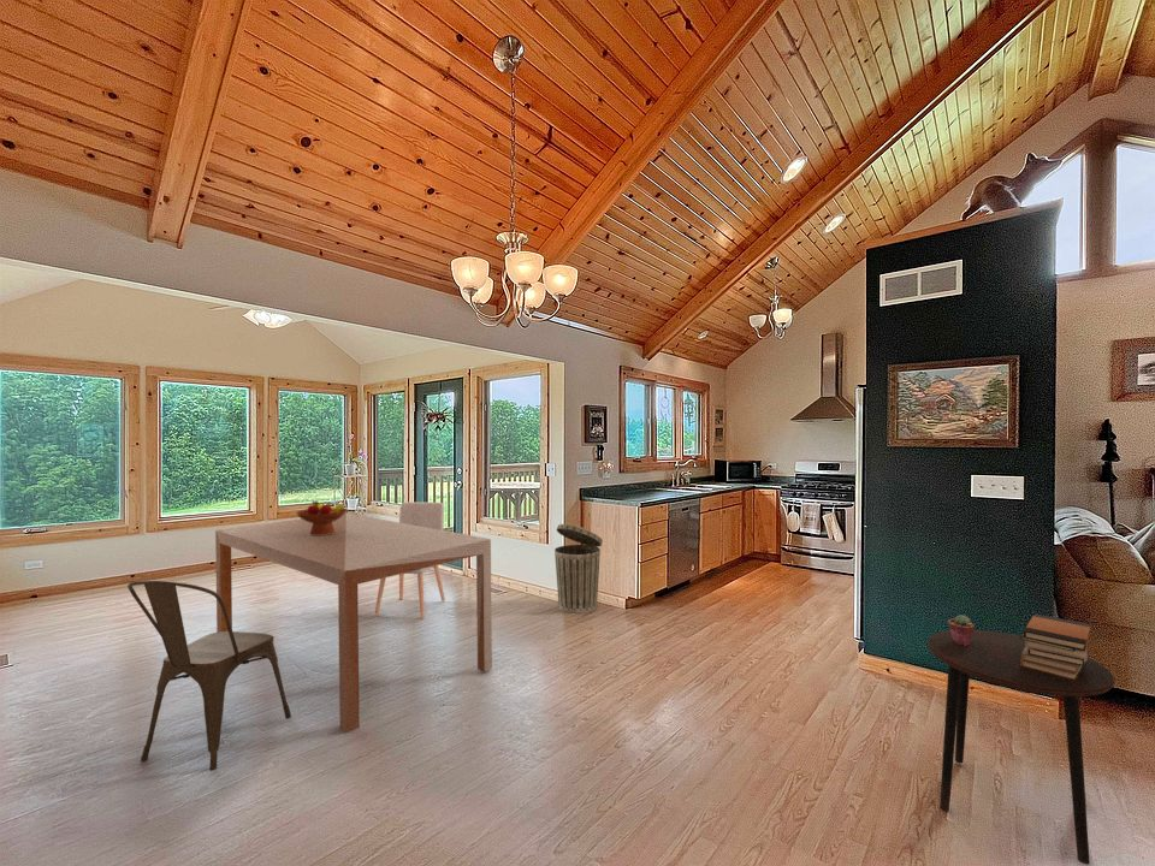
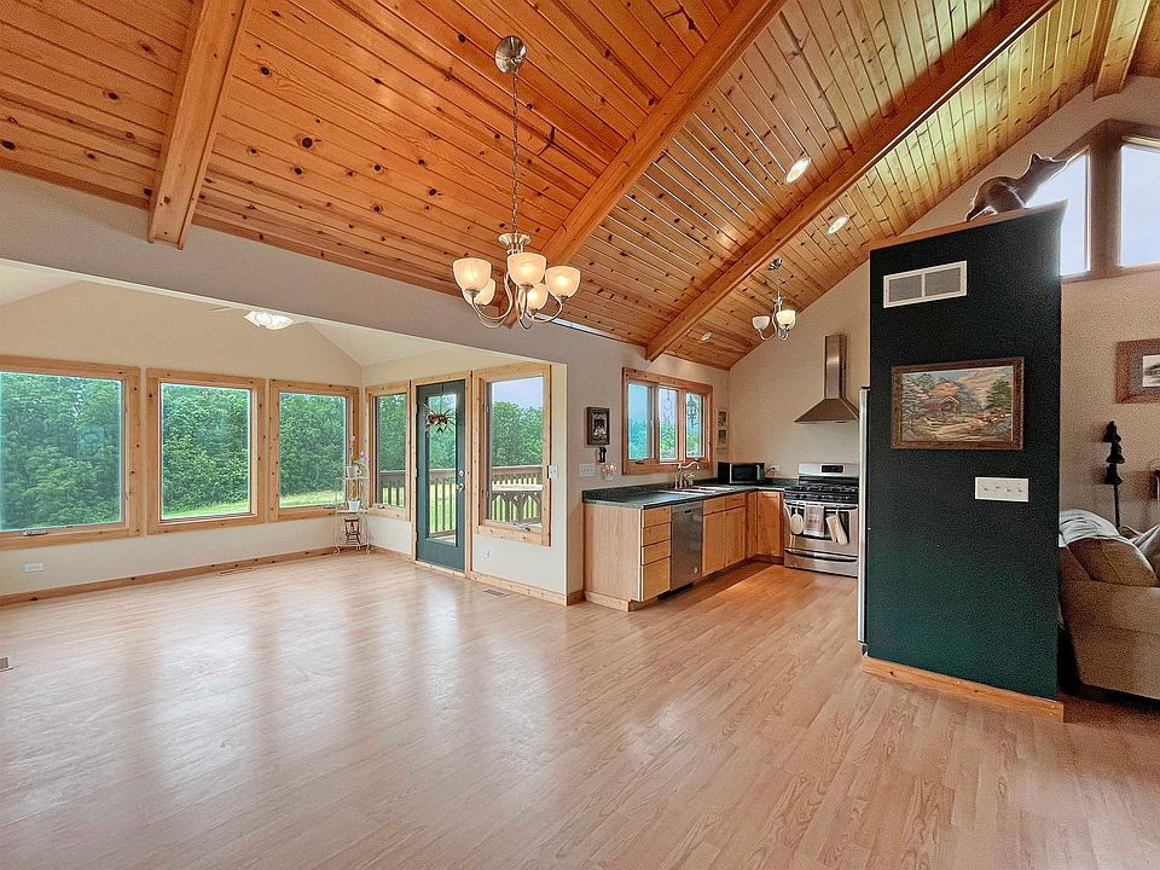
- trash can [553,523,604,613]
- fruit bowl [295,499,349,535]
- side table [926,629,1116,866]
- book stack [1019,612,1092,681]
- chair [373,502,446,621]
- table [214,512,493,734]
- potted succulent [947,613,976,646]
- chair [126,580,292,772]
